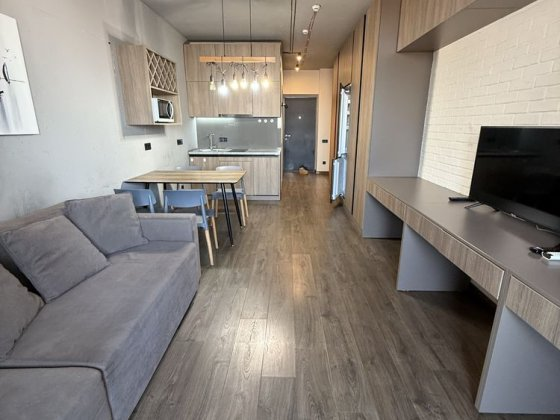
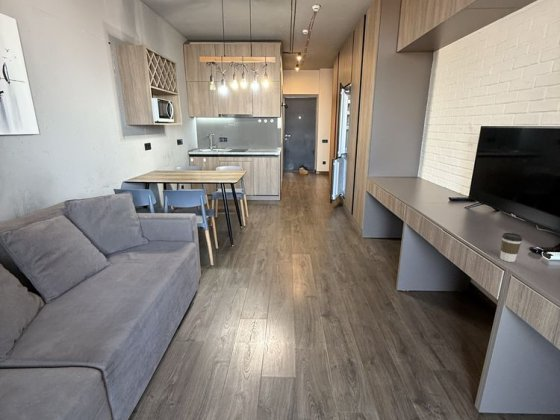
+ coffee cup [499,232,523,263]
